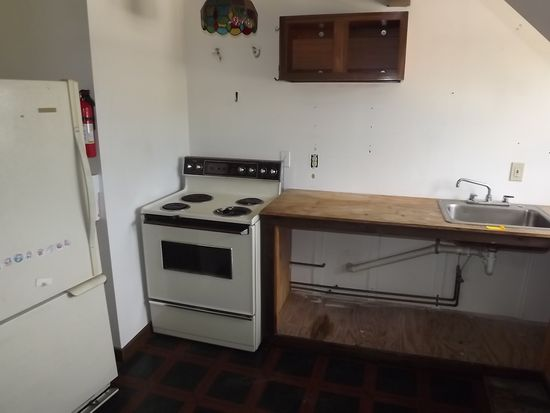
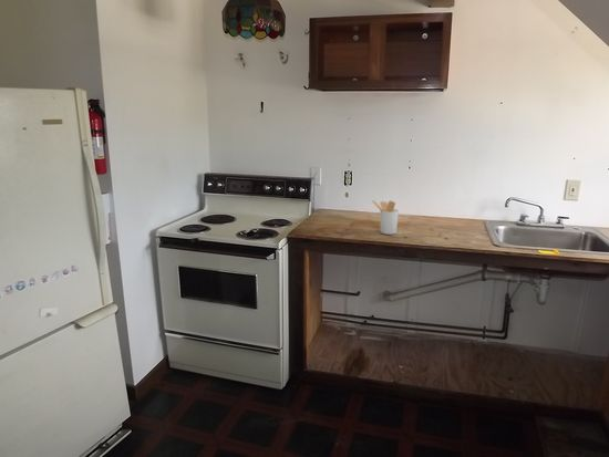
+ utensil holder [371,199,400,236]
